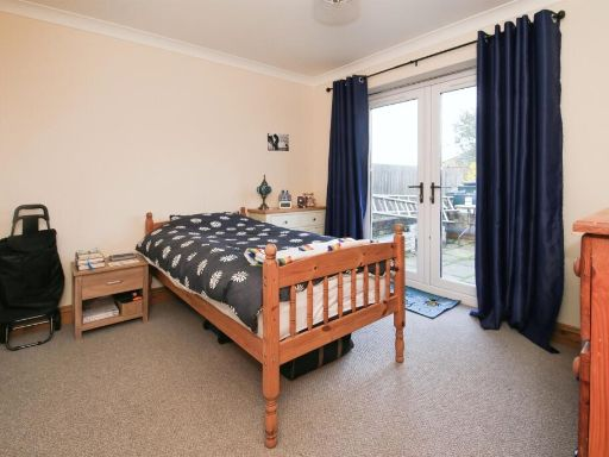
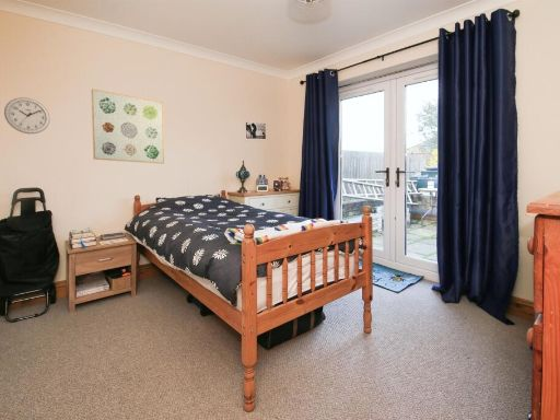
+ wall clock [3,96,51,135]
+ wall art [91,88,165,165]
